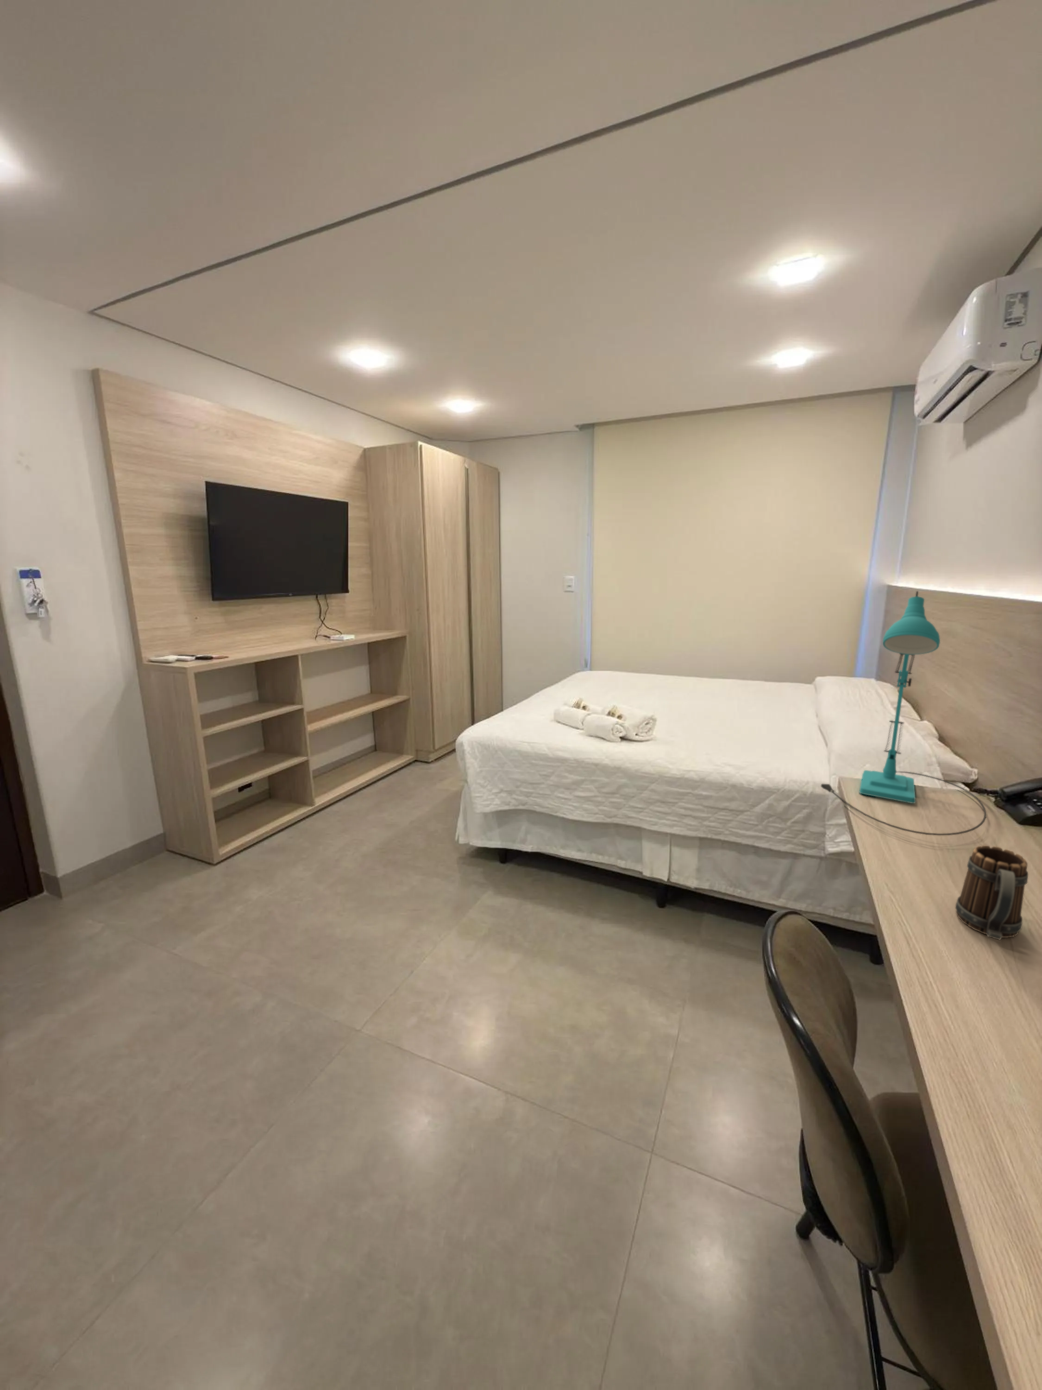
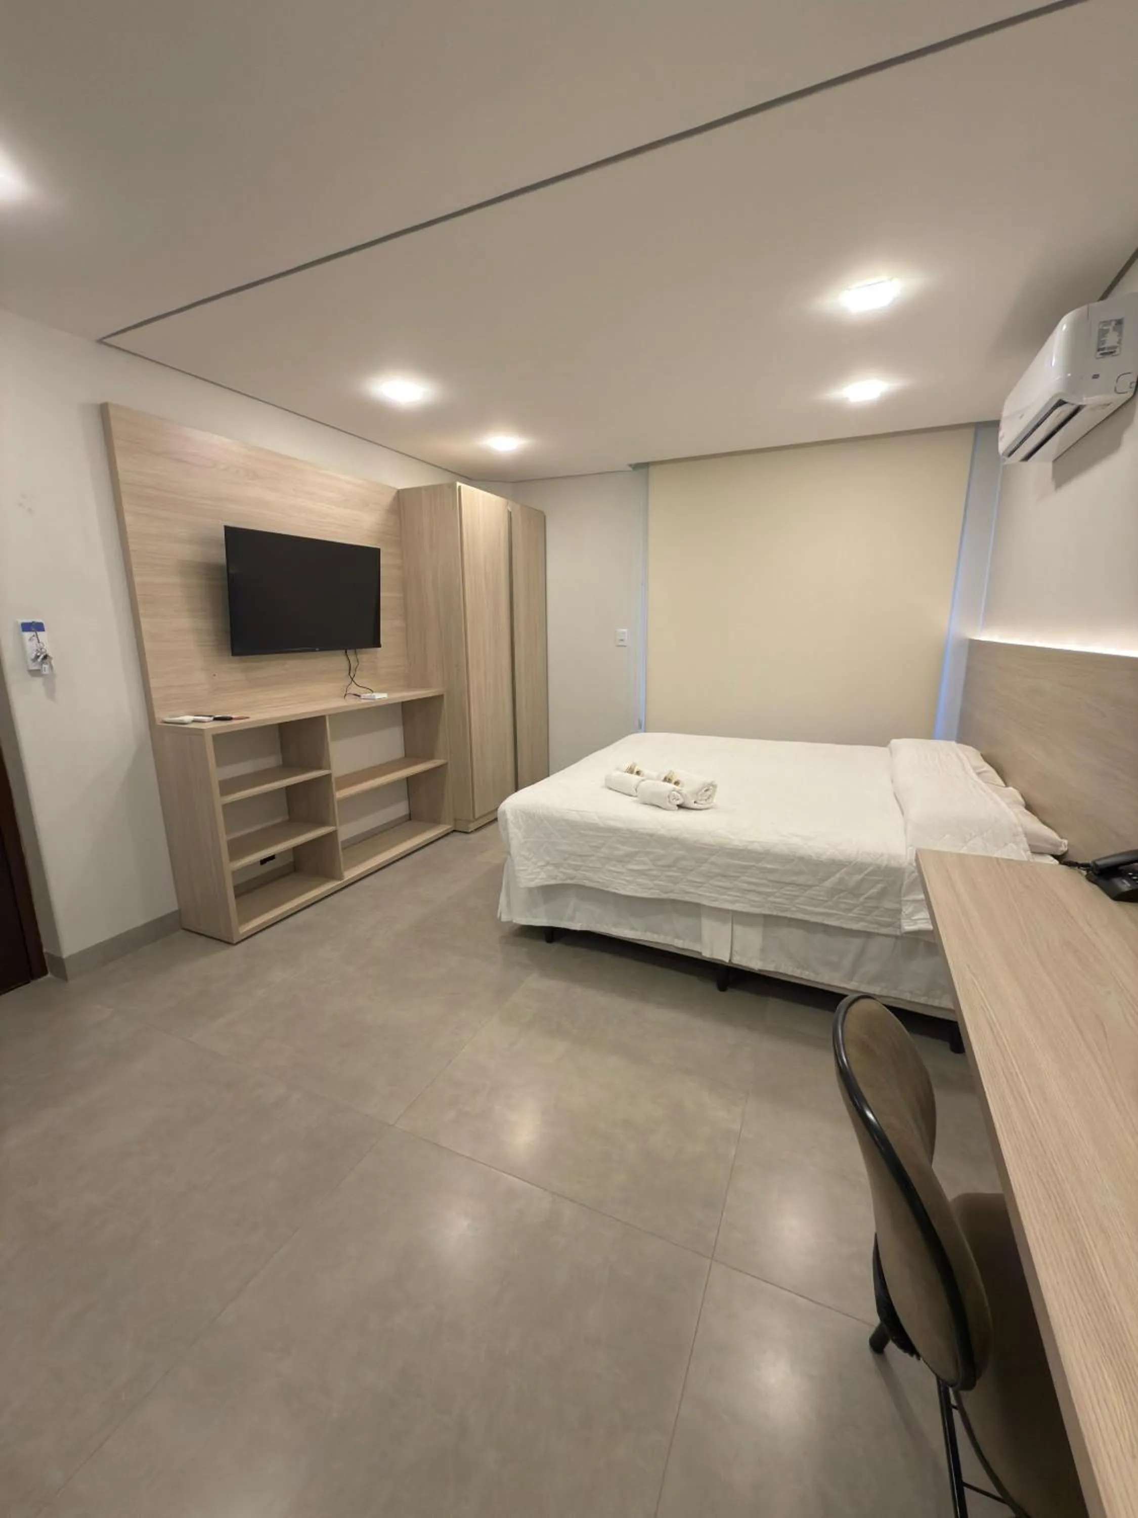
- mug [954,845,1029,940]
- desk lamp [820,591,987,836]
